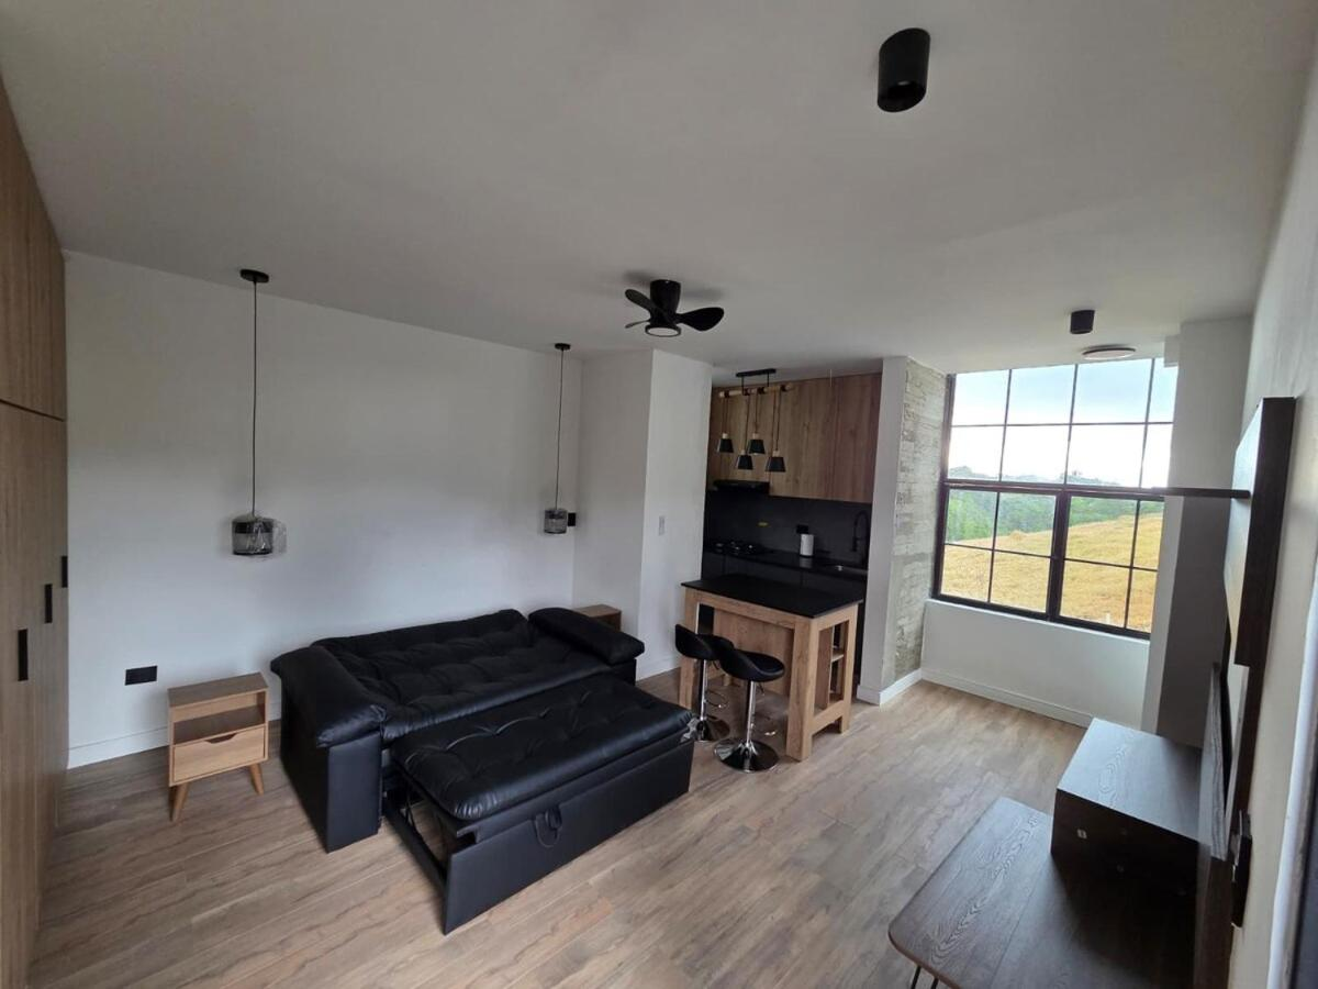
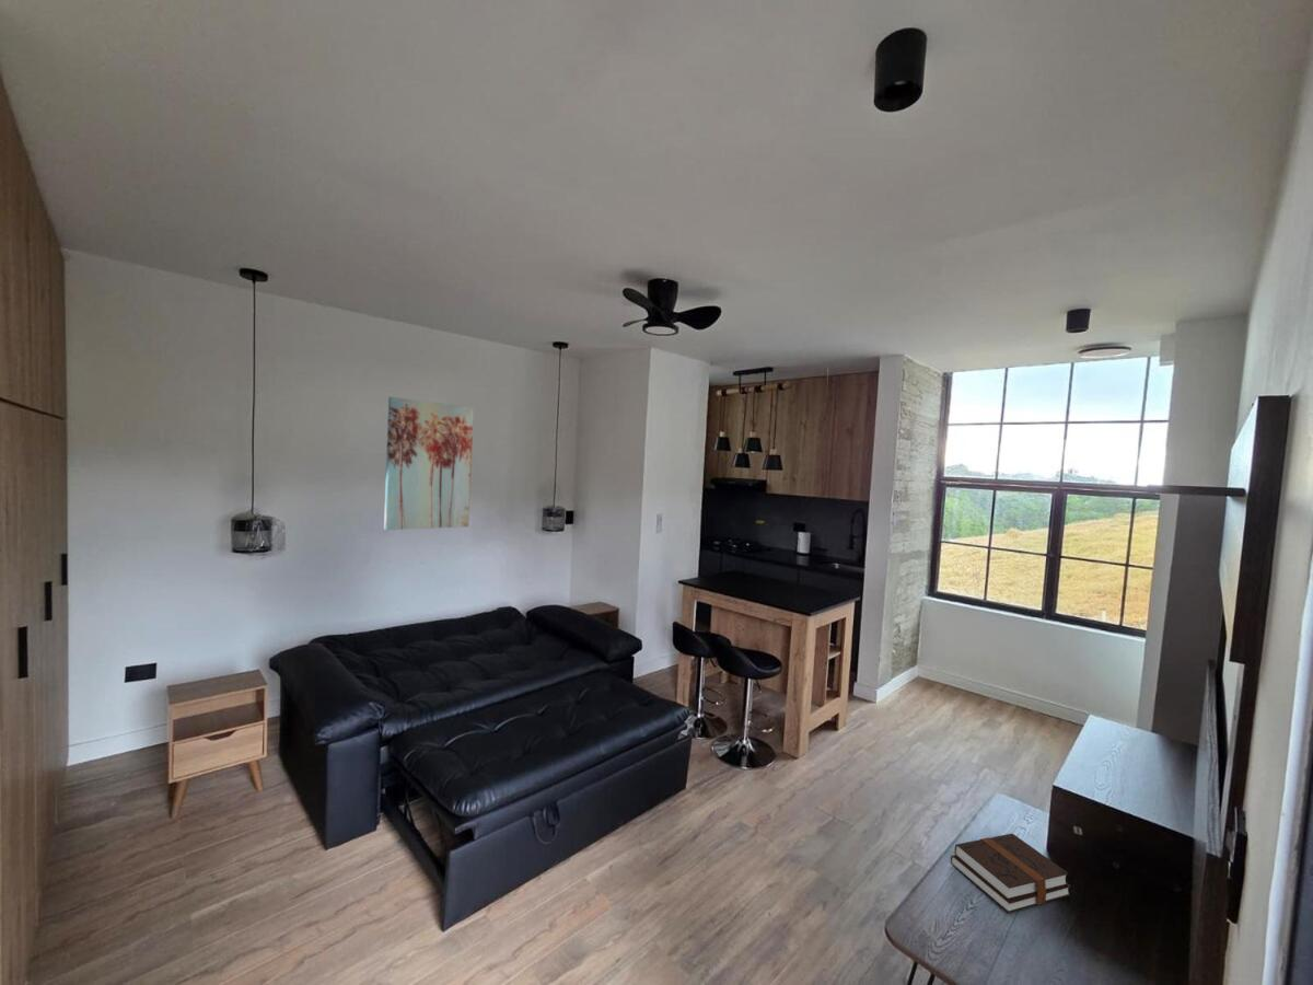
+ wall art [383,396,475,531]
+ hardback book [950,833,1072,914]
